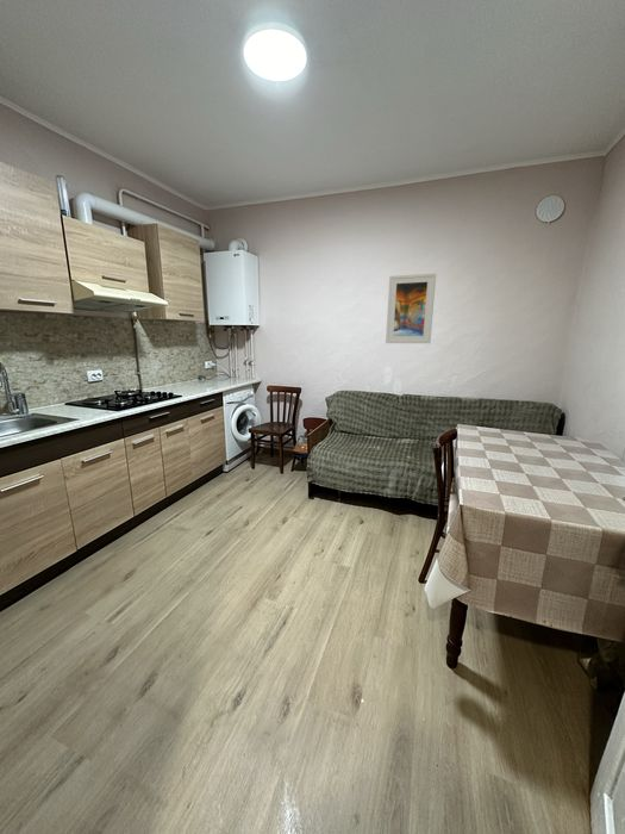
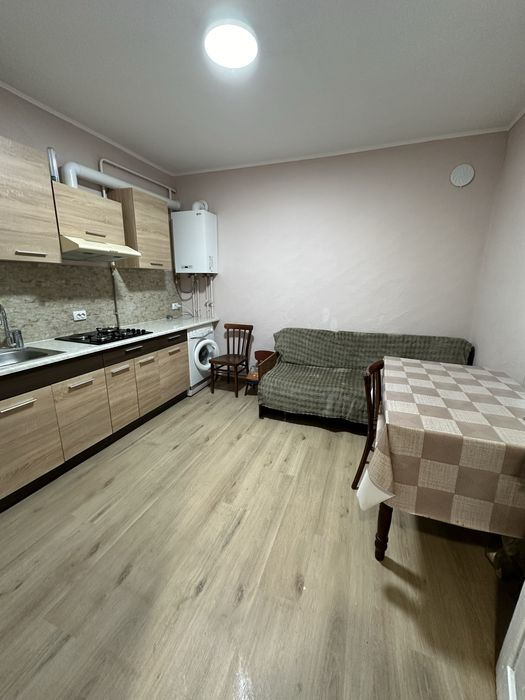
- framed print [385,272,437,344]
